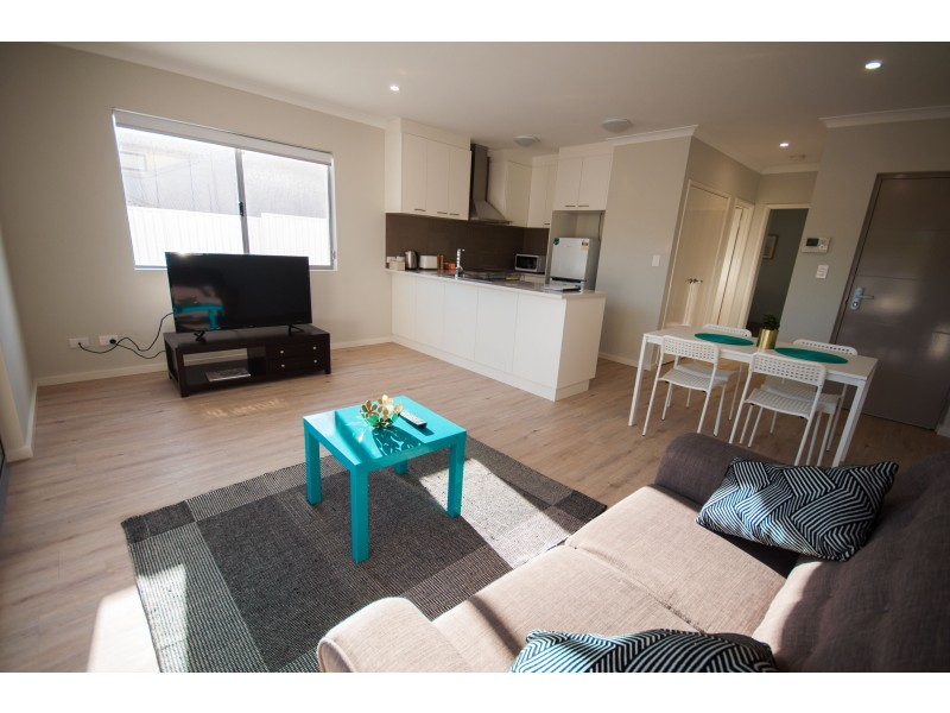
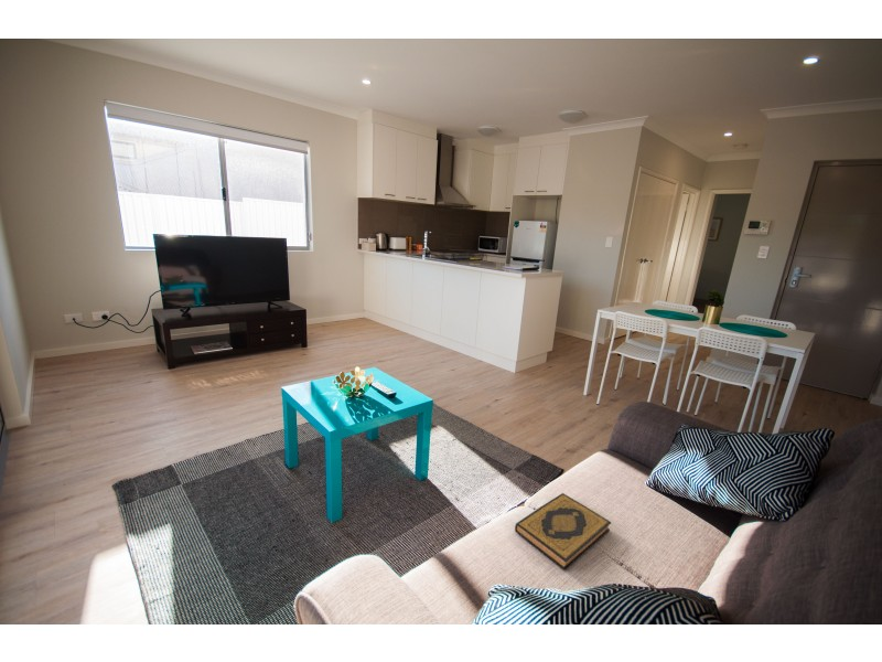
+ hardback book [514,492,612,572]
